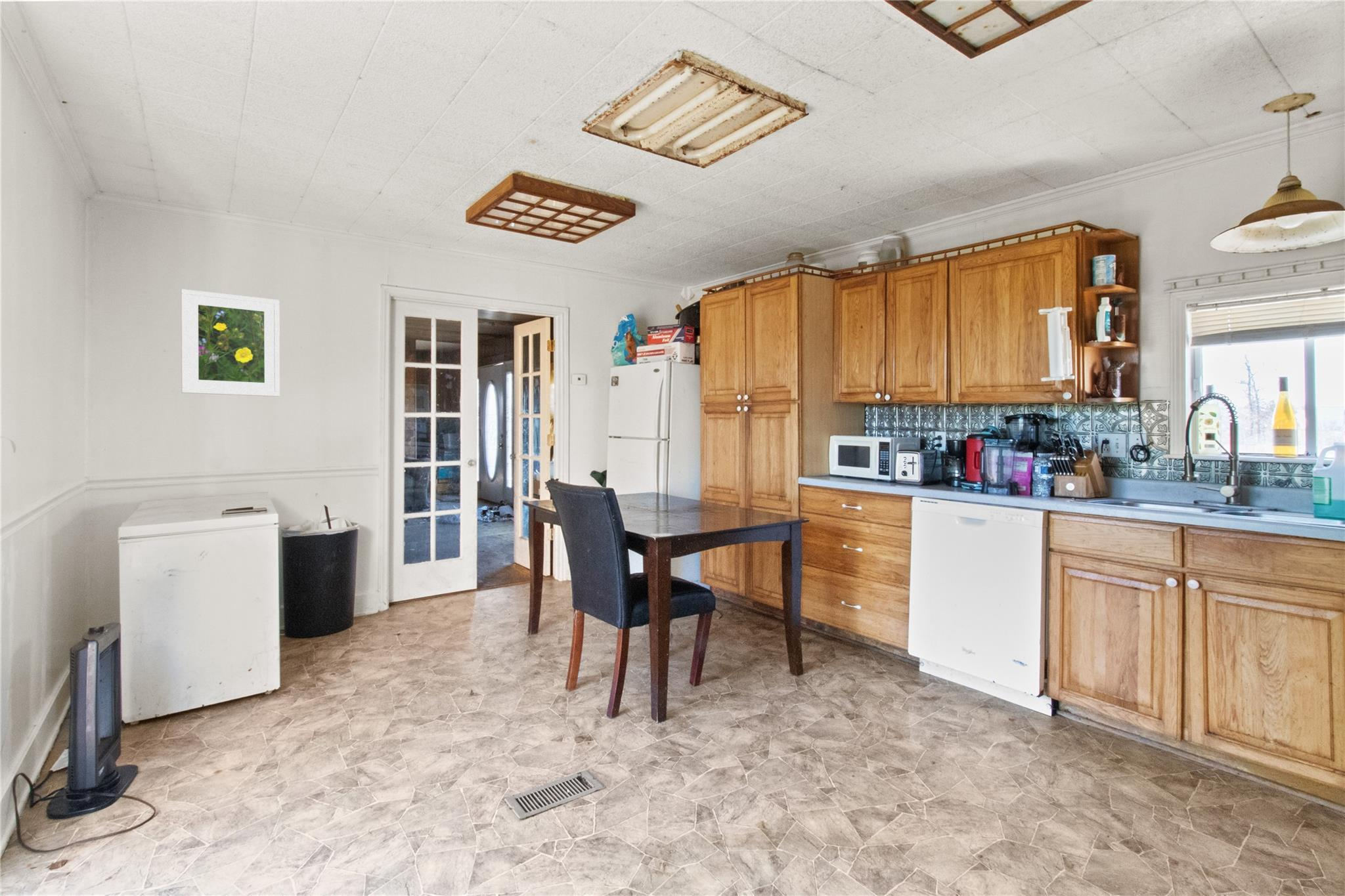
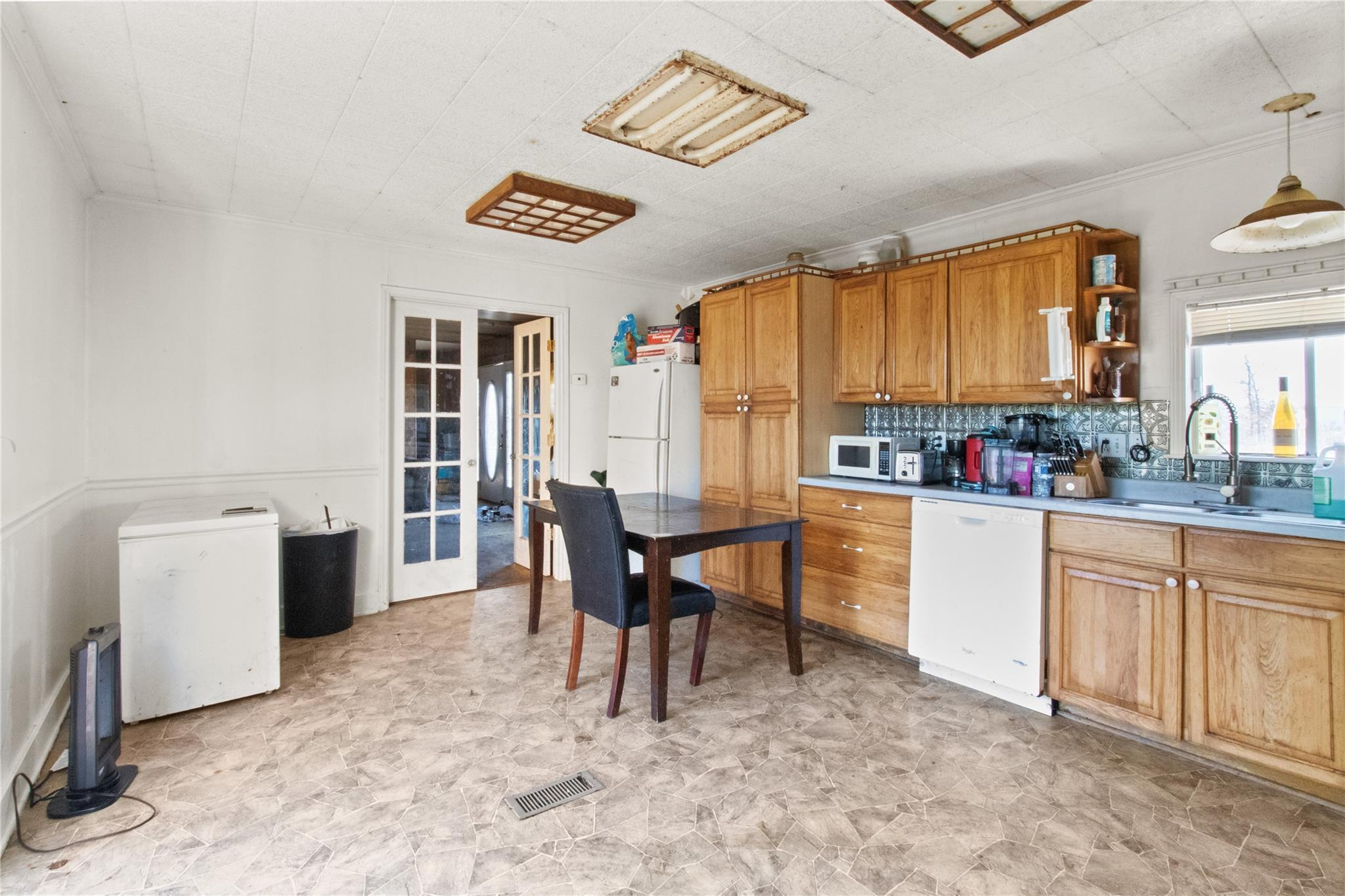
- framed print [181,288,280,397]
